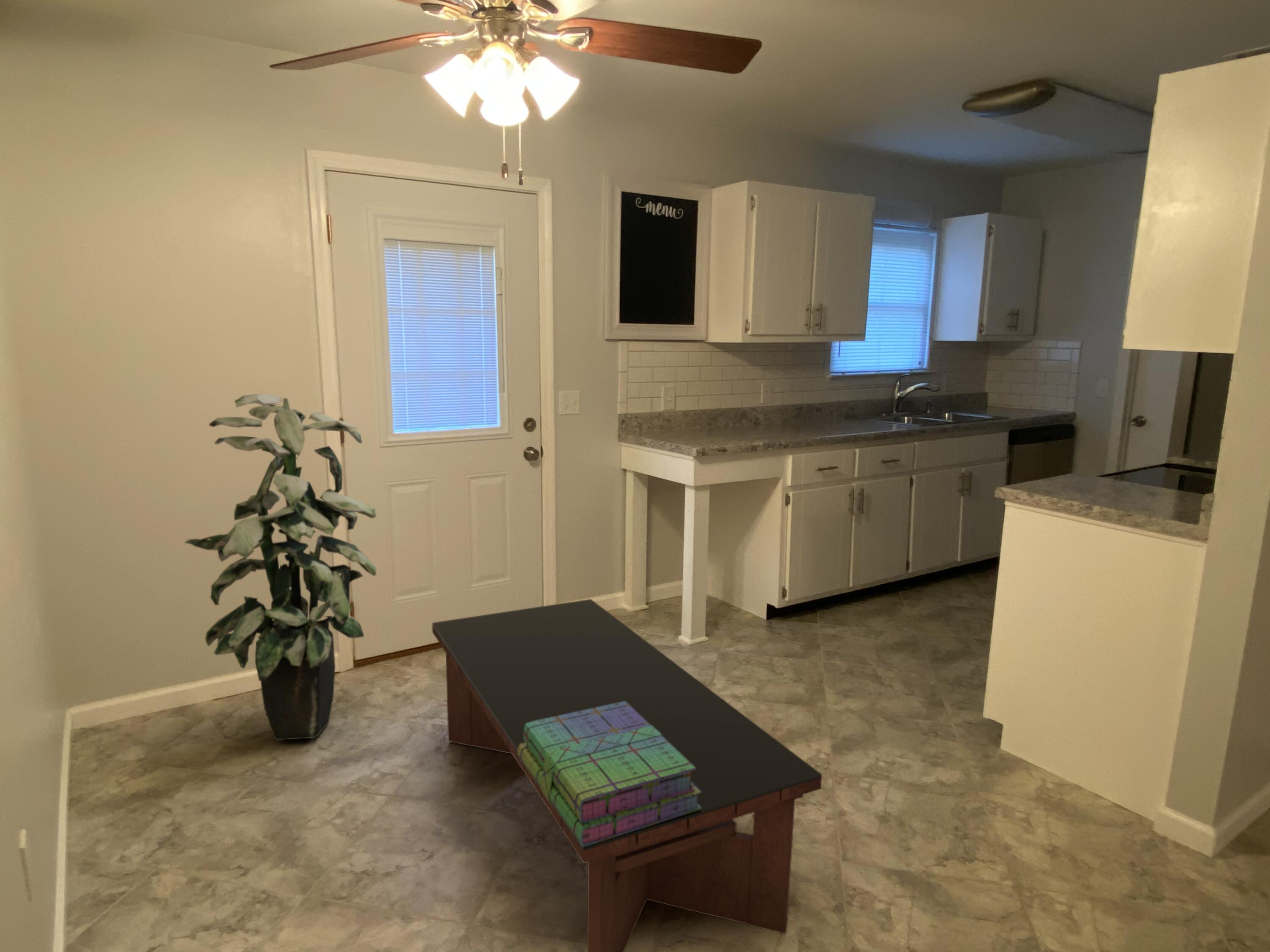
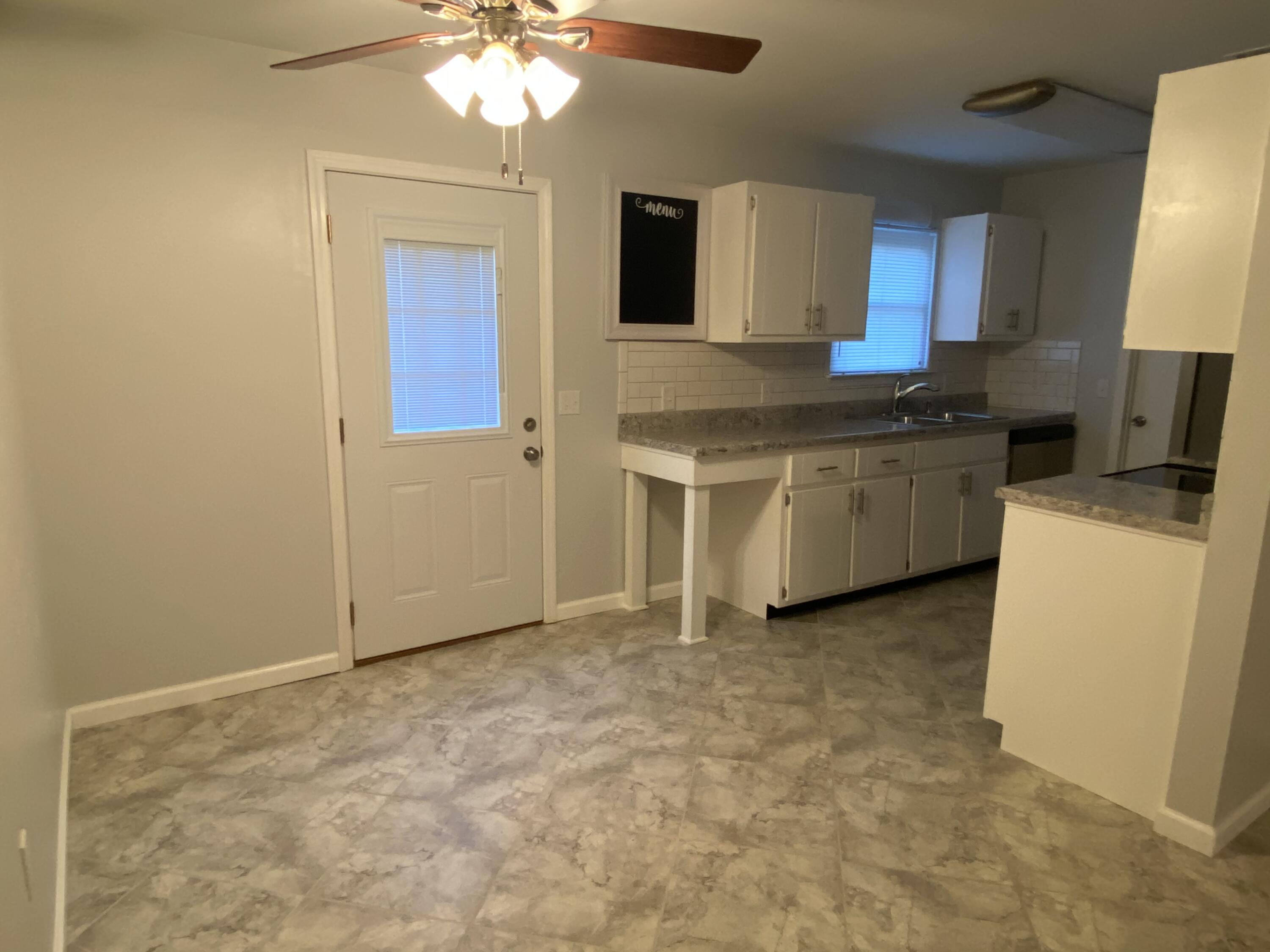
- stack of books [518,701,702,847]
- indoor plant [184,393,377,740]
- coffee table [432,599,823,952]
